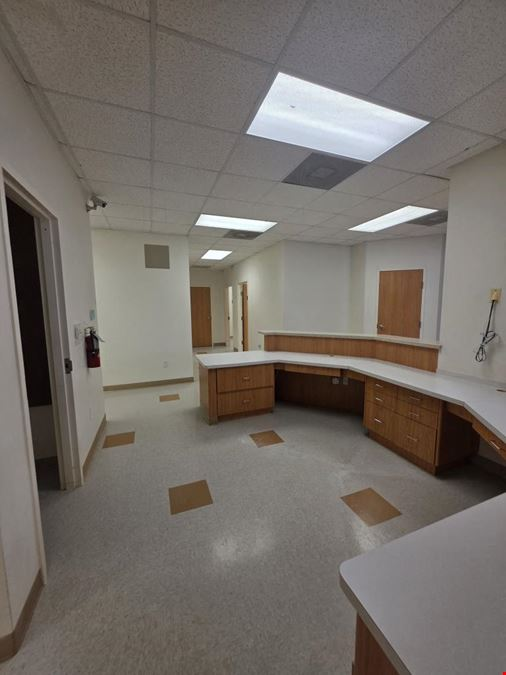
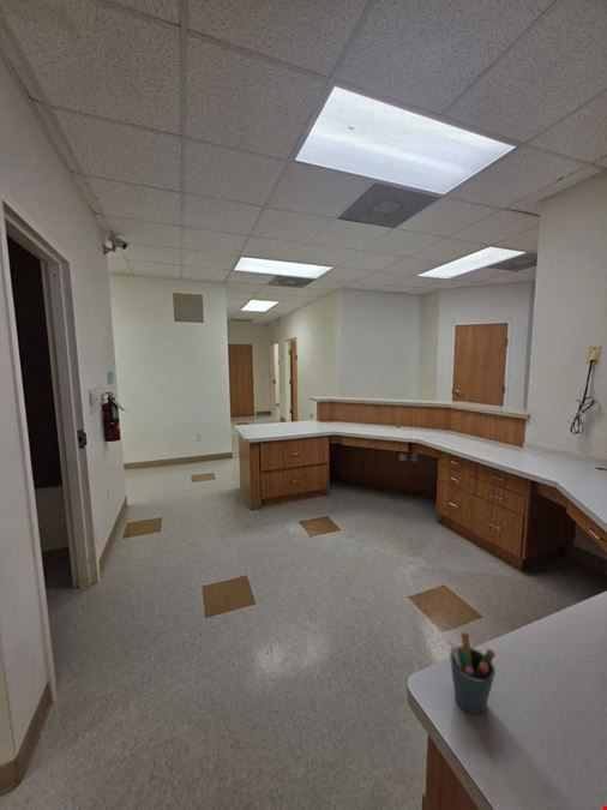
+ pen holder [449,631,497,715]
